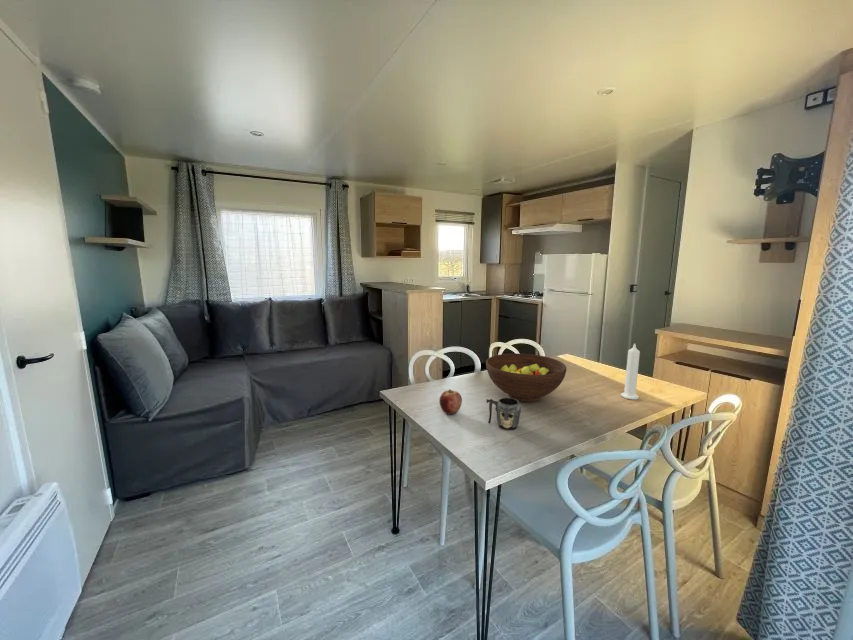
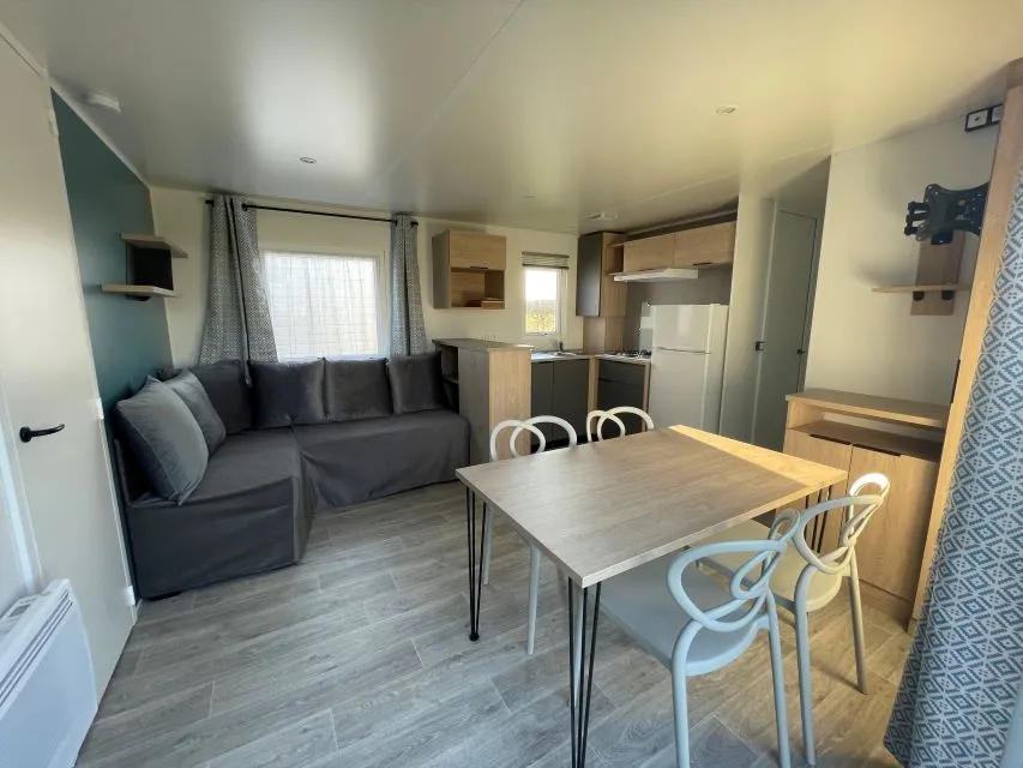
- candle [620,343,641,401]
- apple [438,389,463,416]
- fruit bowl [485,352,567,403]
- mug [485,397,522,431]
